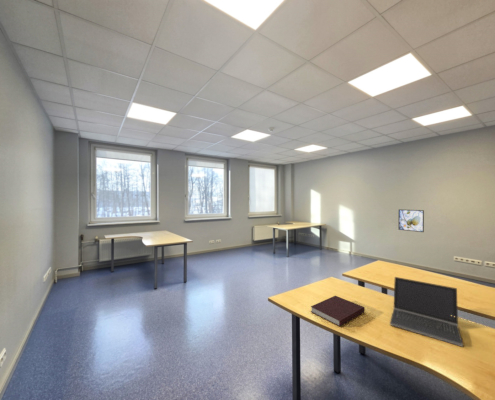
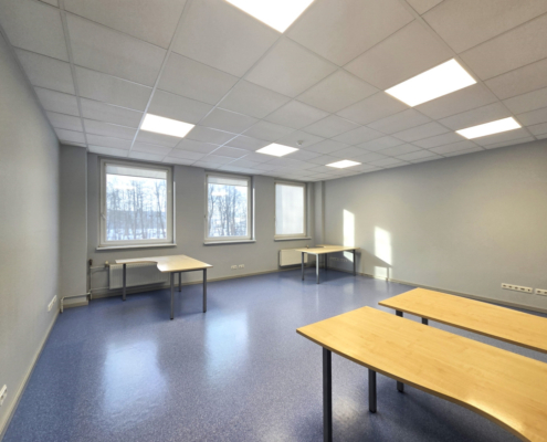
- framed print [397,208,425,233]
- notebook [310,295,366,328]
- laptop computer [389,276,464,348]
